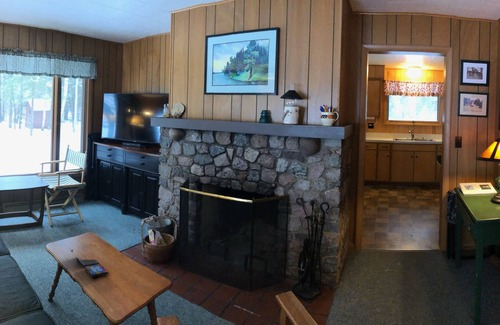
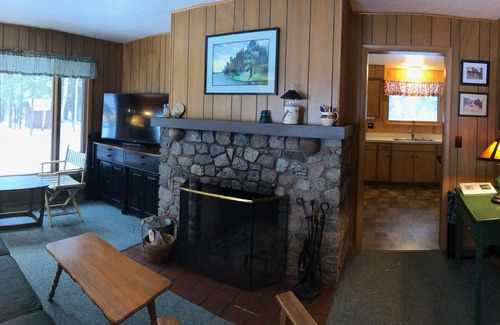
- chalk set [68,248,110,278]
